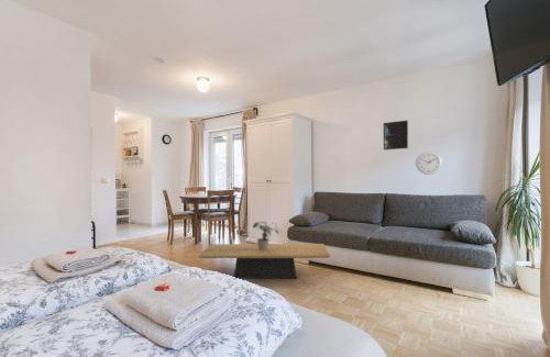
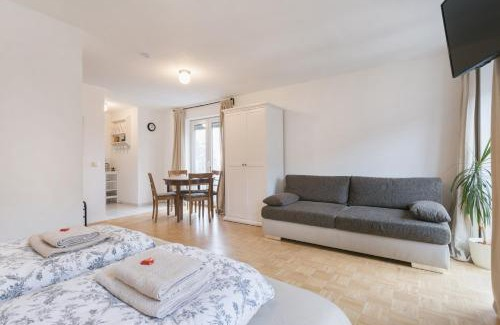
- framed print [383,120,409,150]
- potted plant [252,220,283,250]
- wall clock [415,150,443,176]
- coffee table [197,243,331,279]
